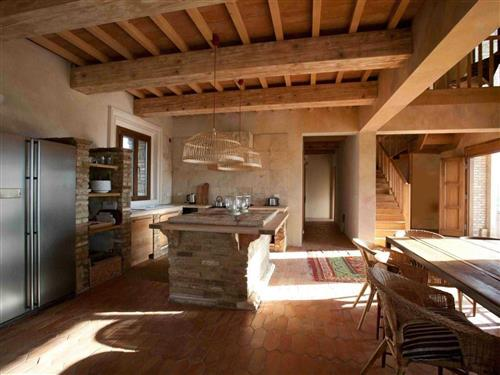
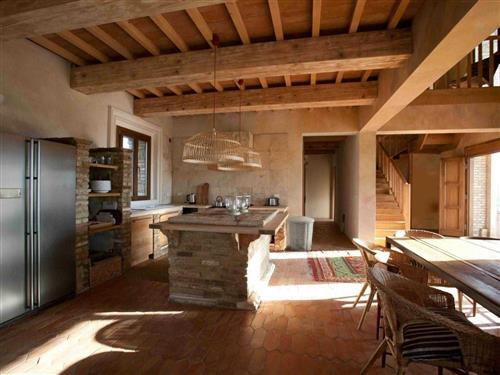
+ trash can [287,214,315,252]
